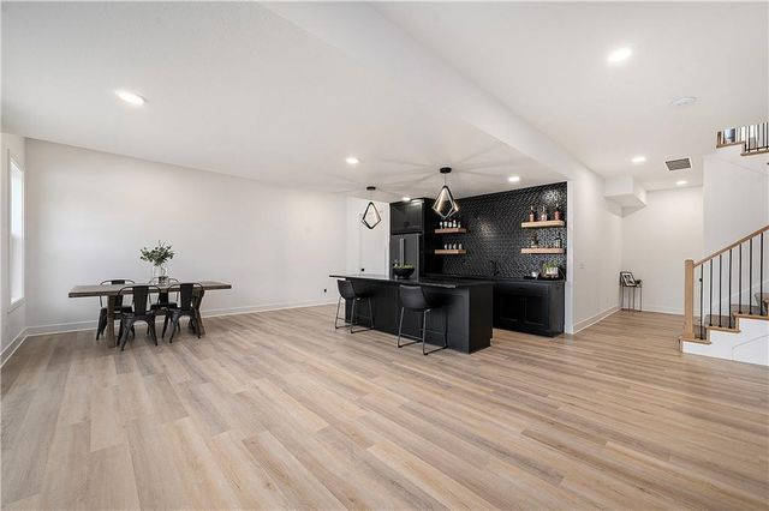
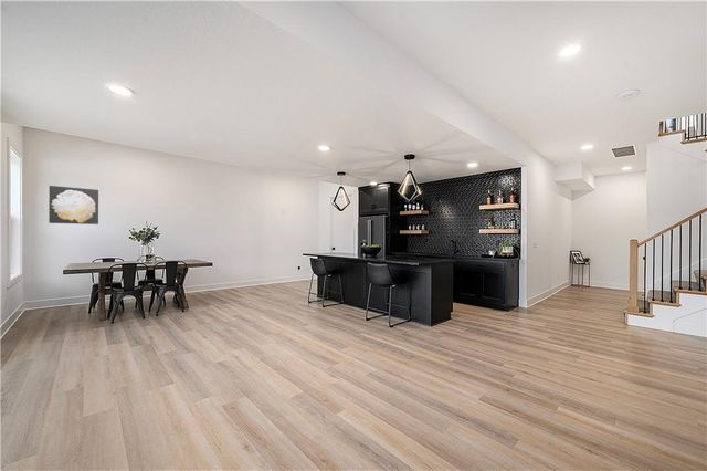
+ wall art [48,185,99,226]
